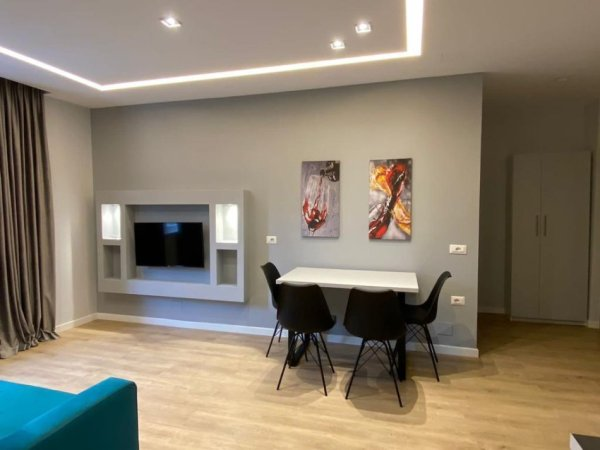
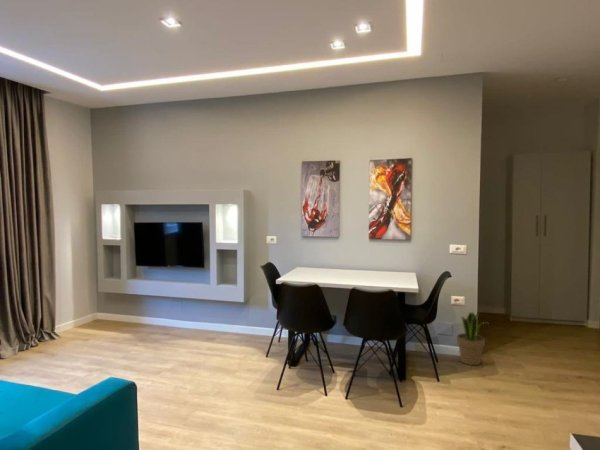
+ potted plant [456,311,490,366]
